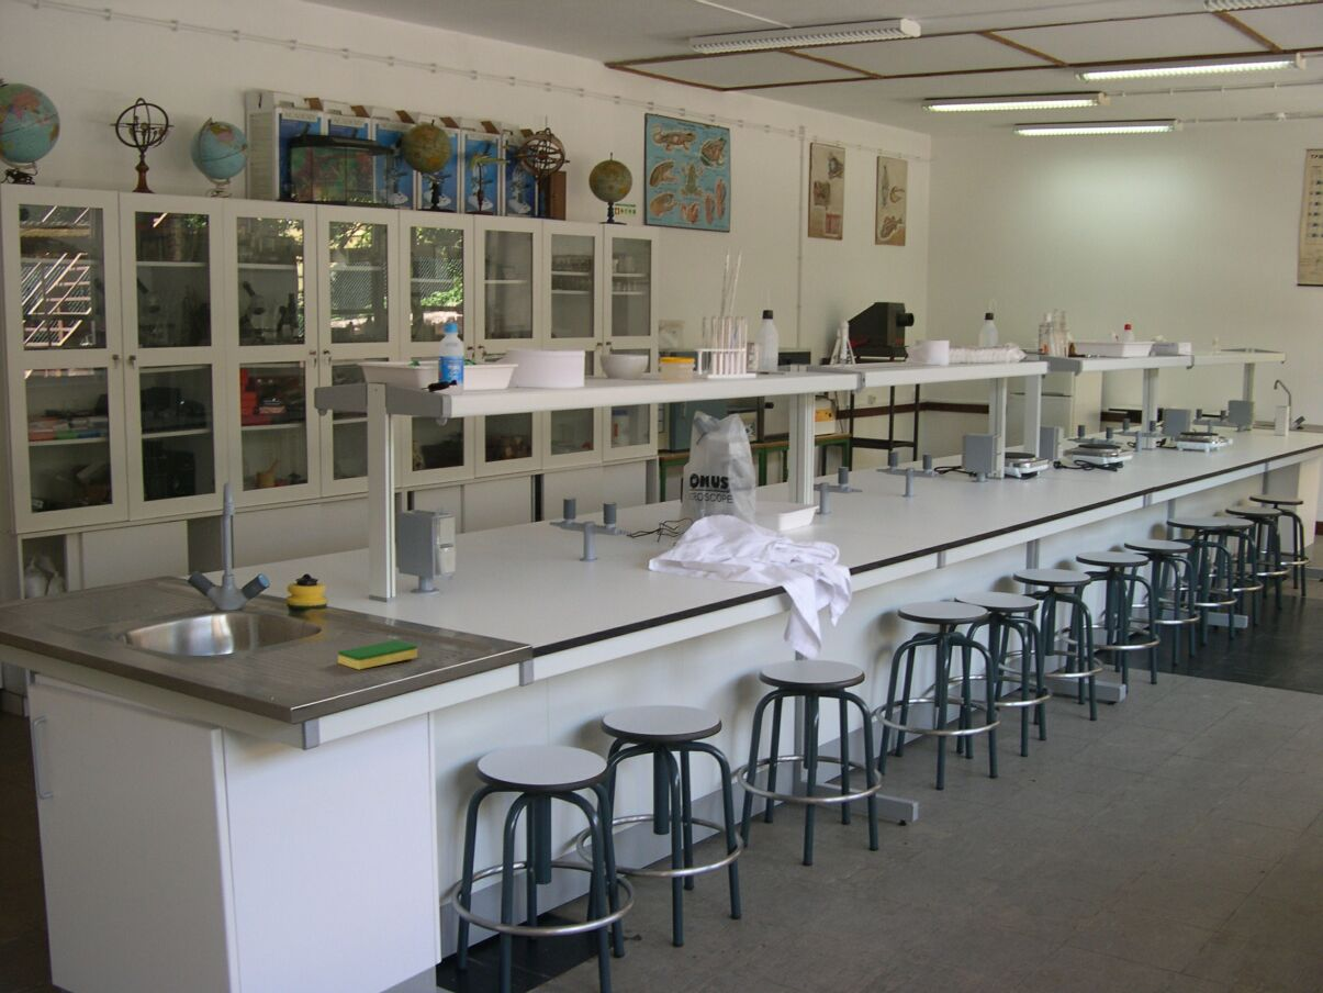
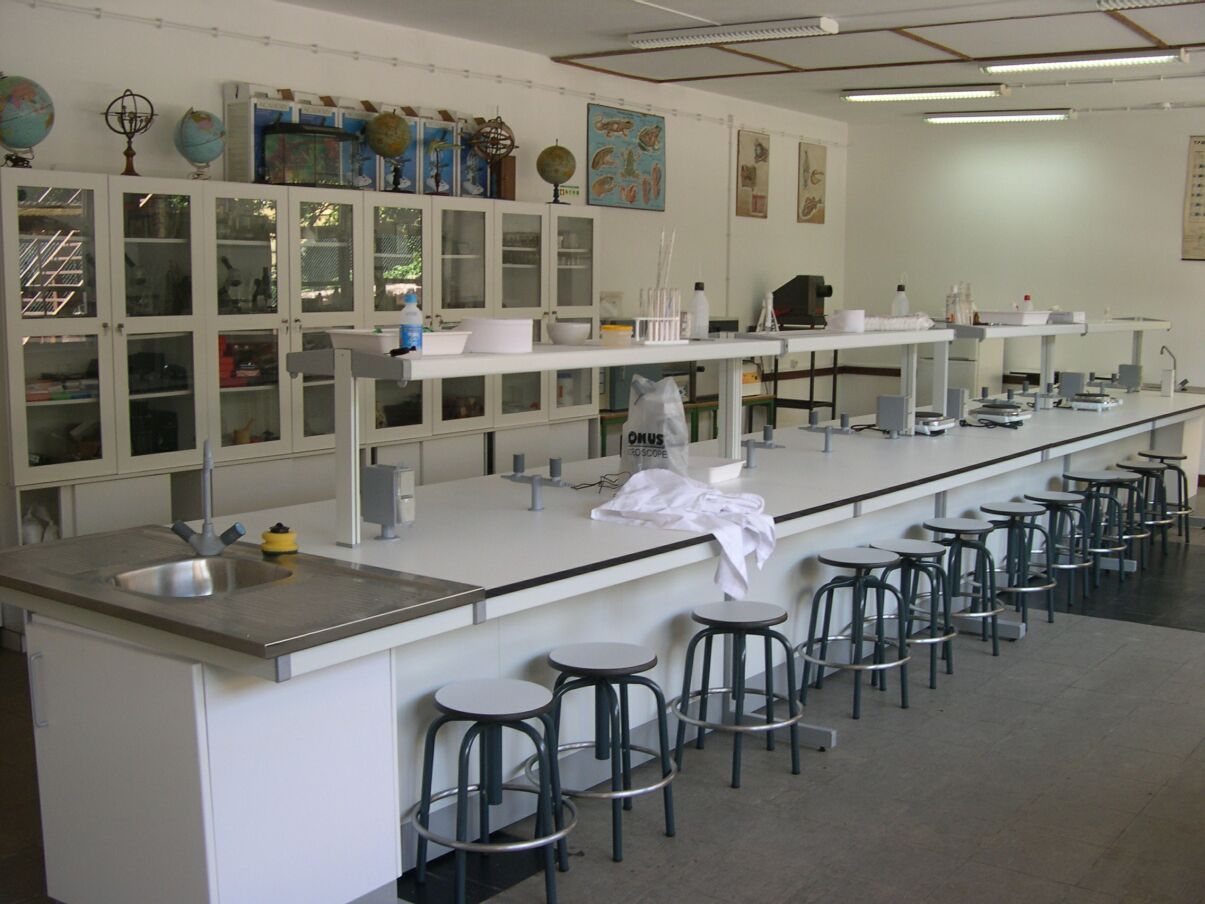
- dish sponge [337,639,418,671]
